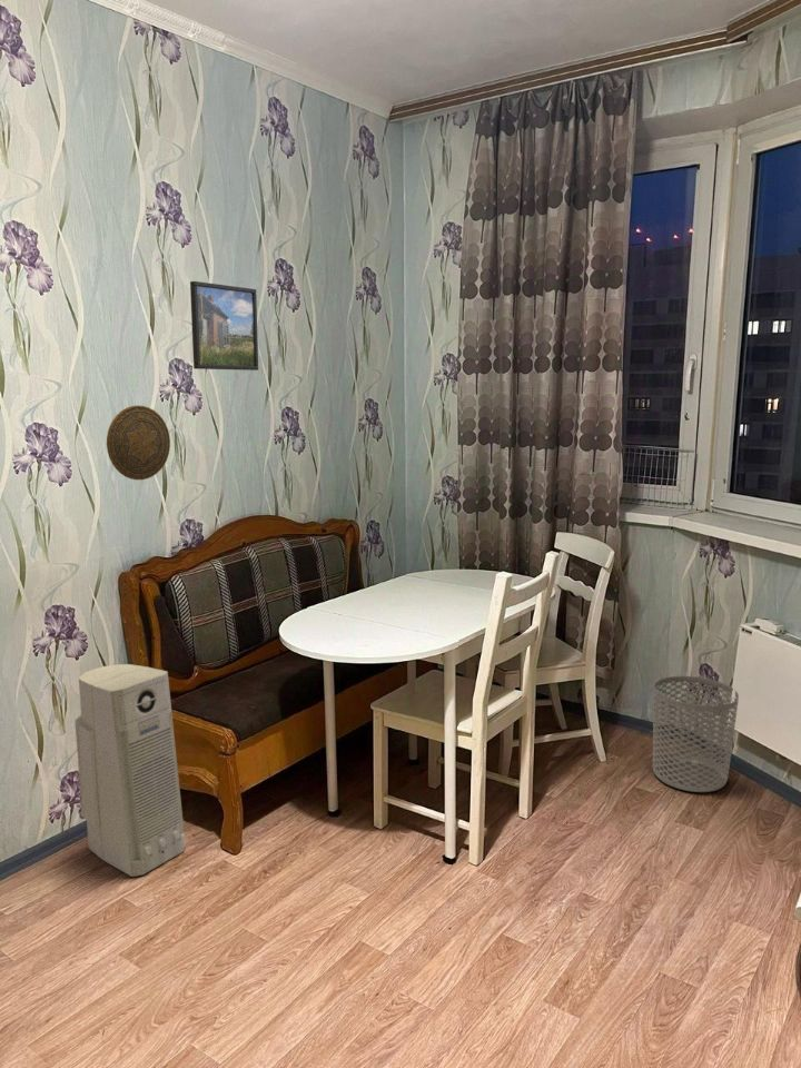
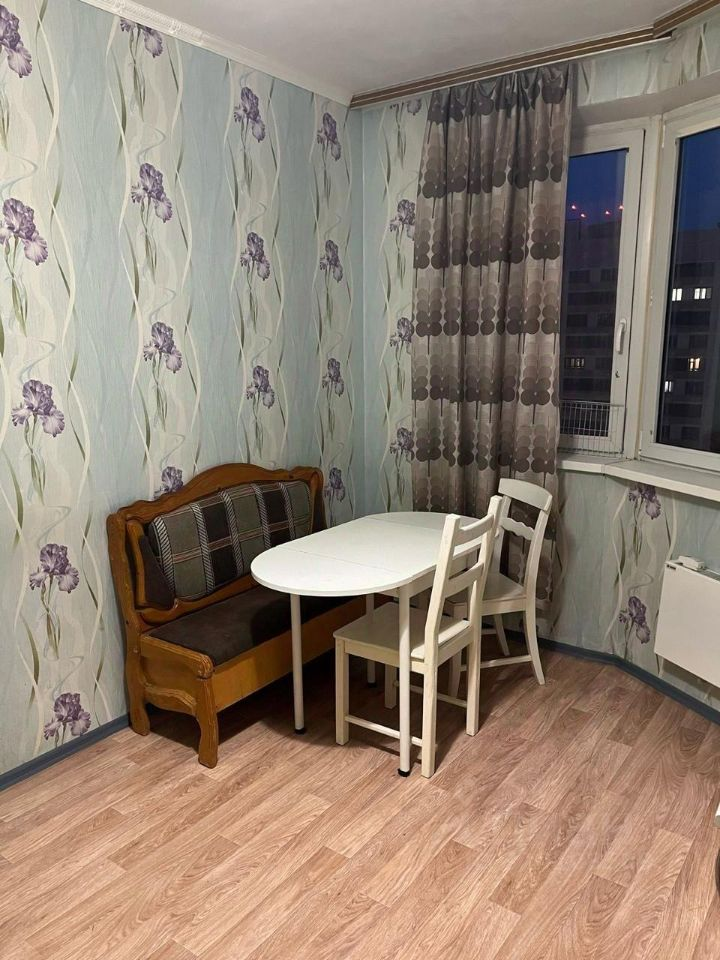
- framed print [189,280,259,372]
- air purifier [73,663,187,878]
- decorative plate [106,404,171,481]
- waste bin [652,675,740,793]
